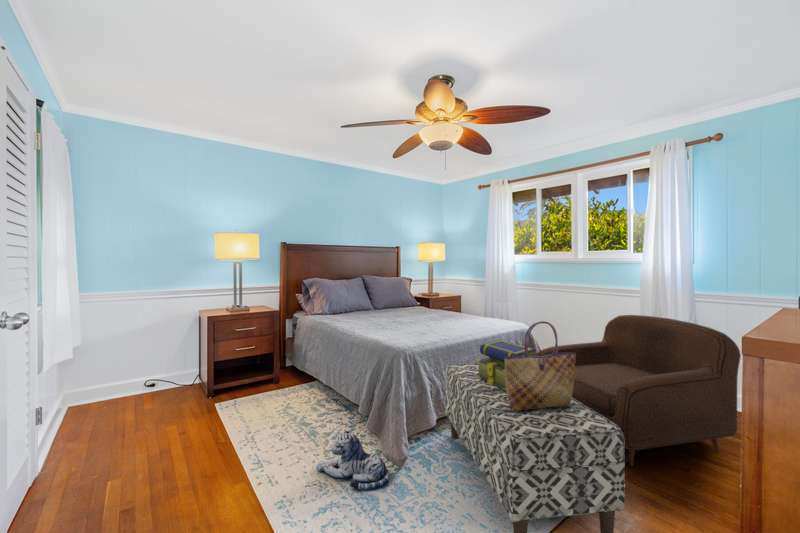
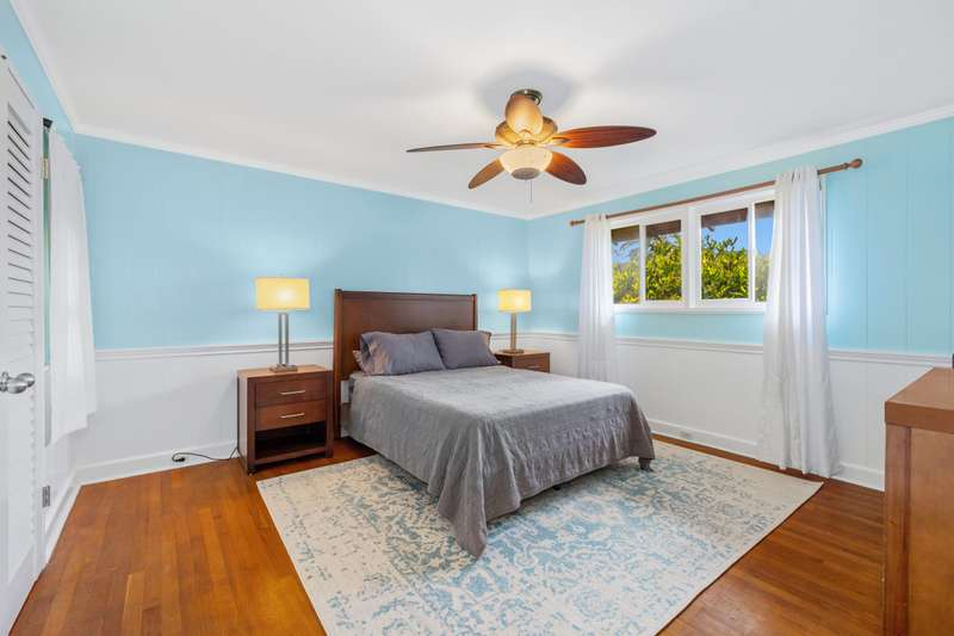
- bench [444,363,626,533]
- plush toy [315,429,390,491]
- armchair [534,314,742,467]
- tote bag [505,320,576,411]
- stack of books [475,339,537,390]
